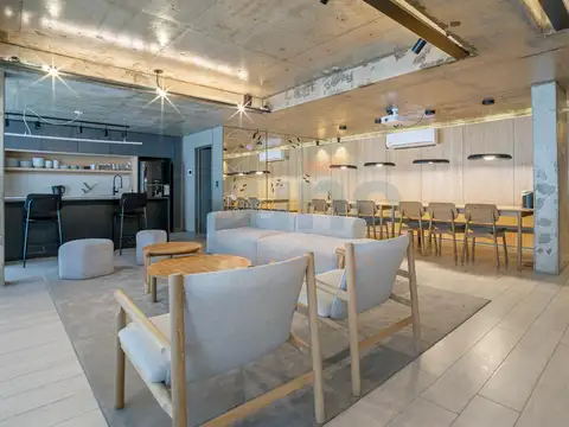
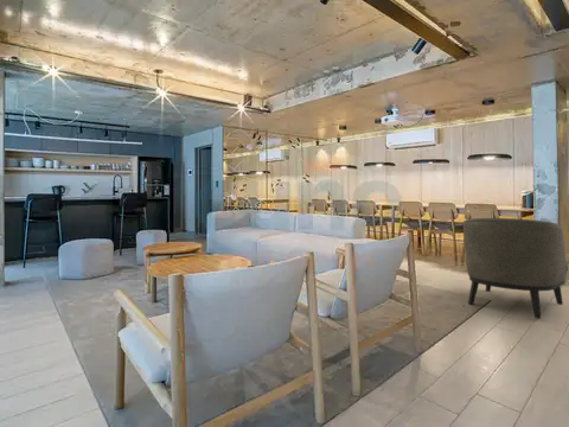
+ armchair [462,217,569,320]
